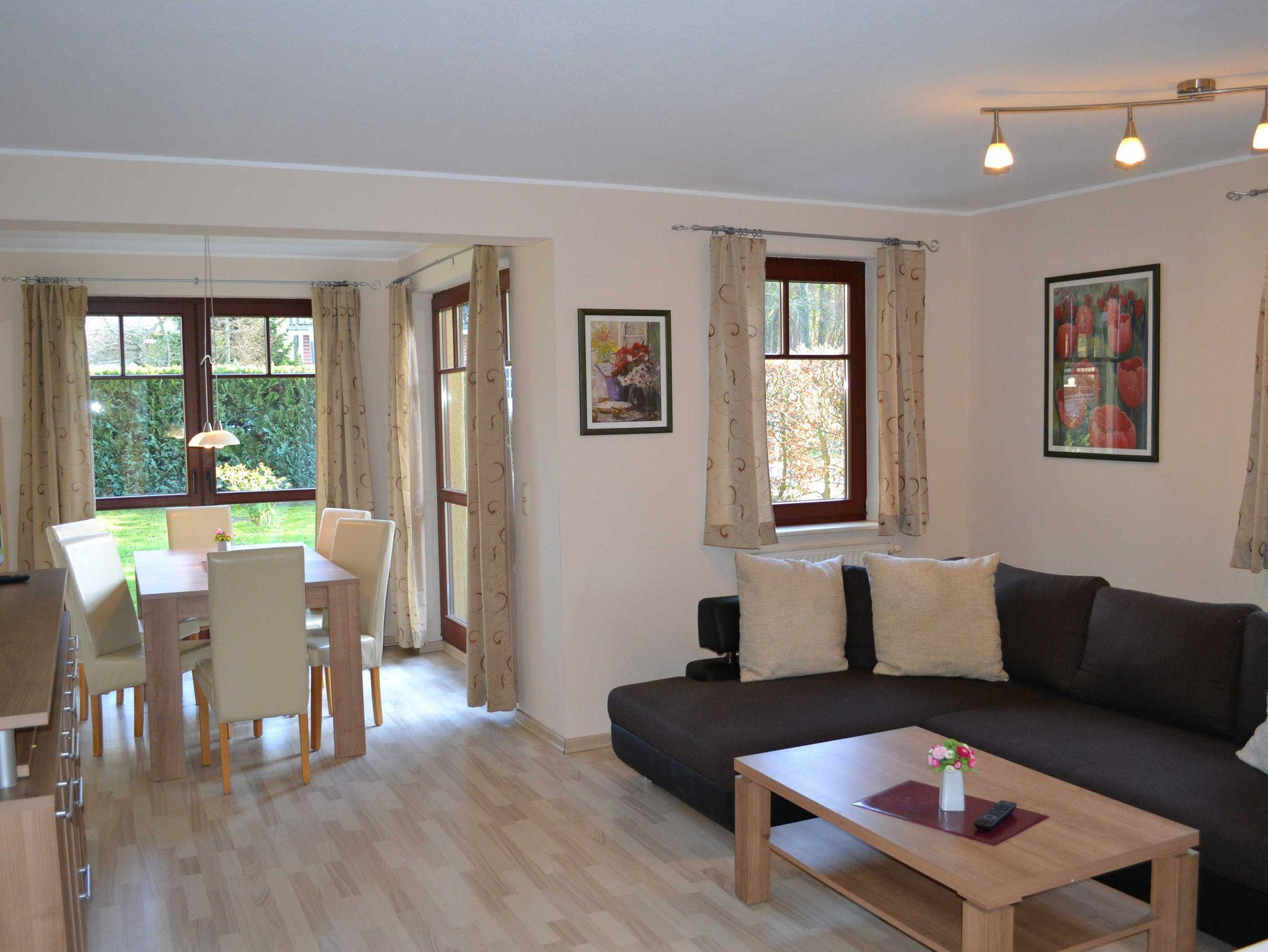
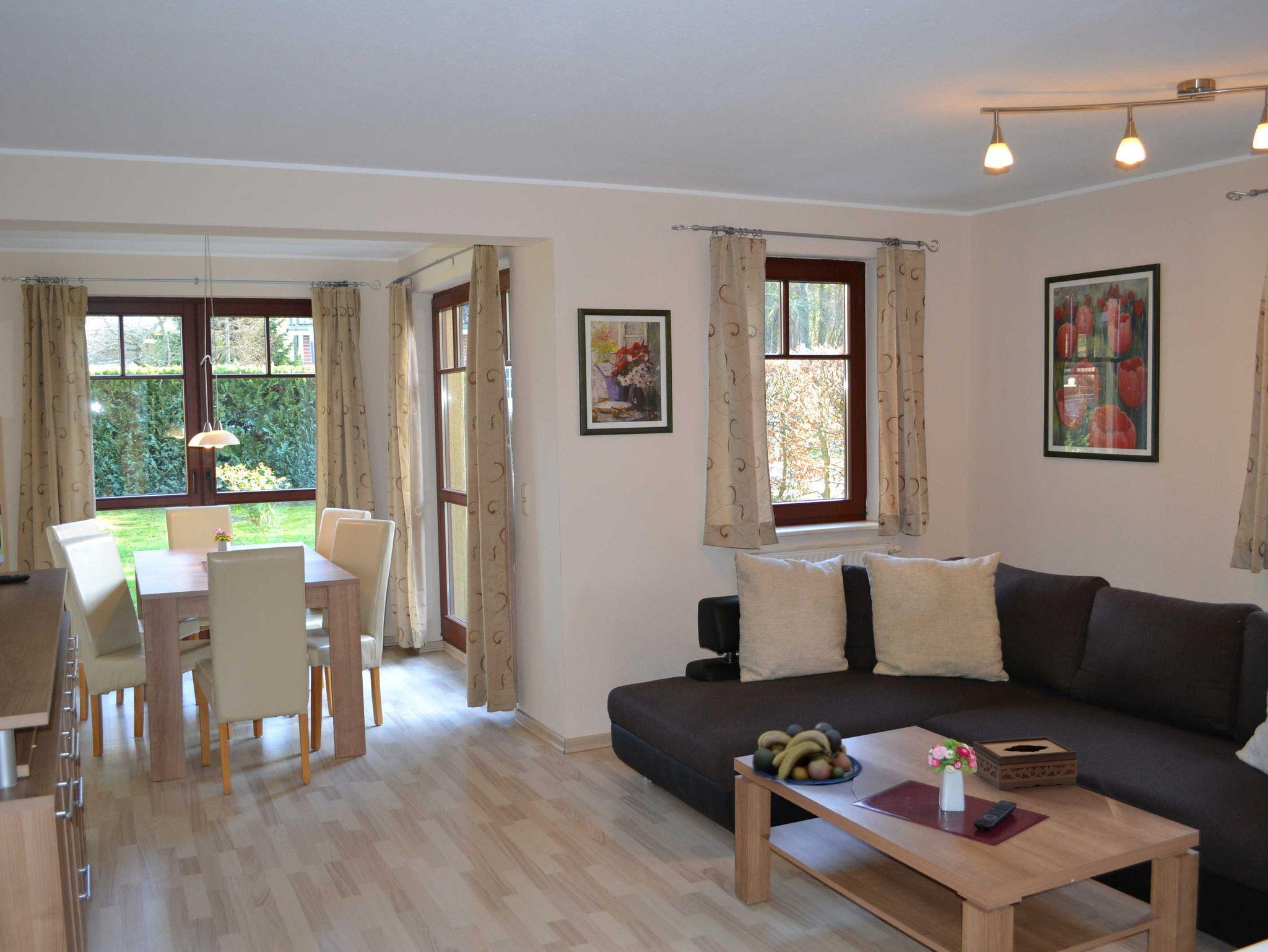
+ fruit bowl [751,722,863,785]
+ tissue box [971,736,1078,790]
